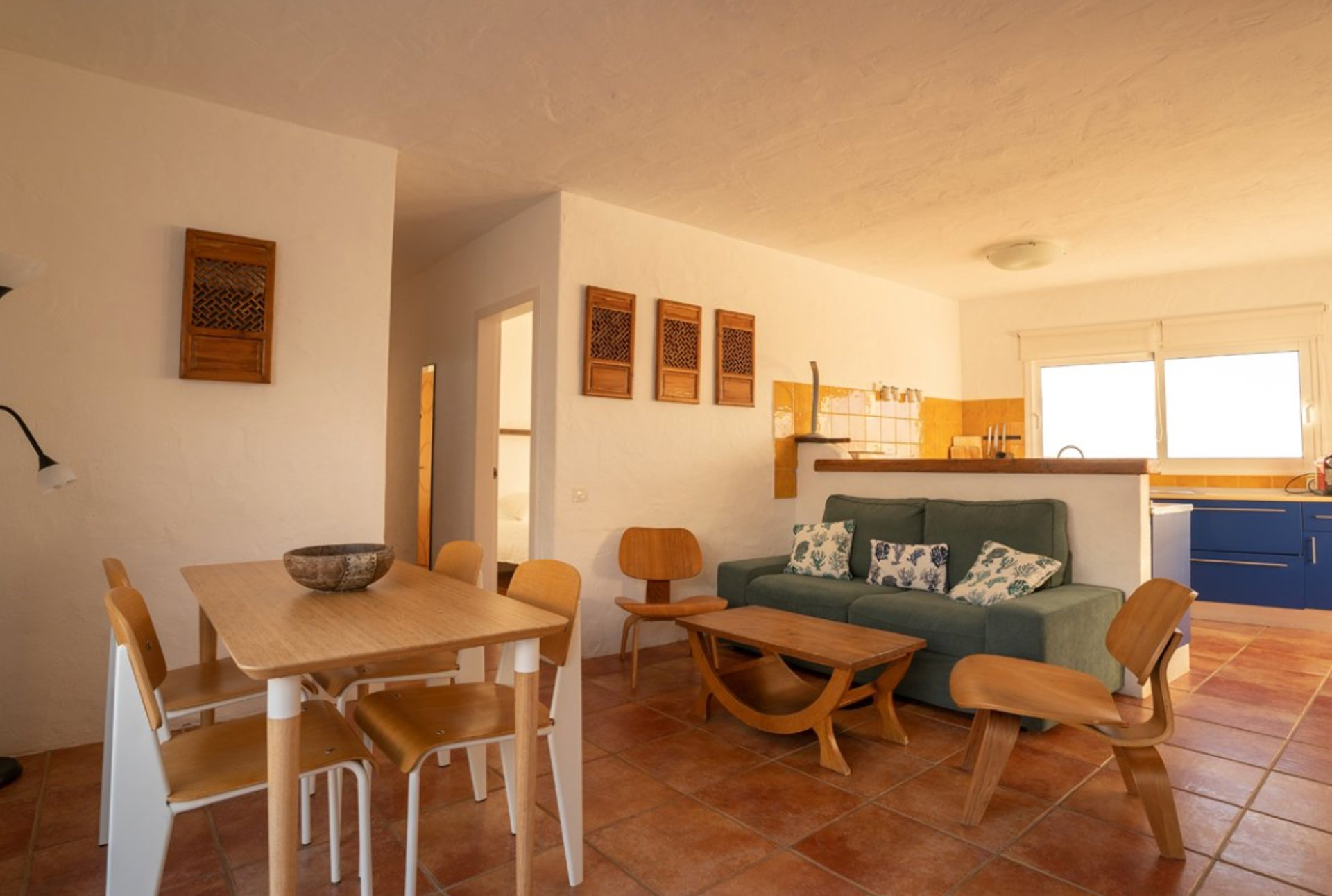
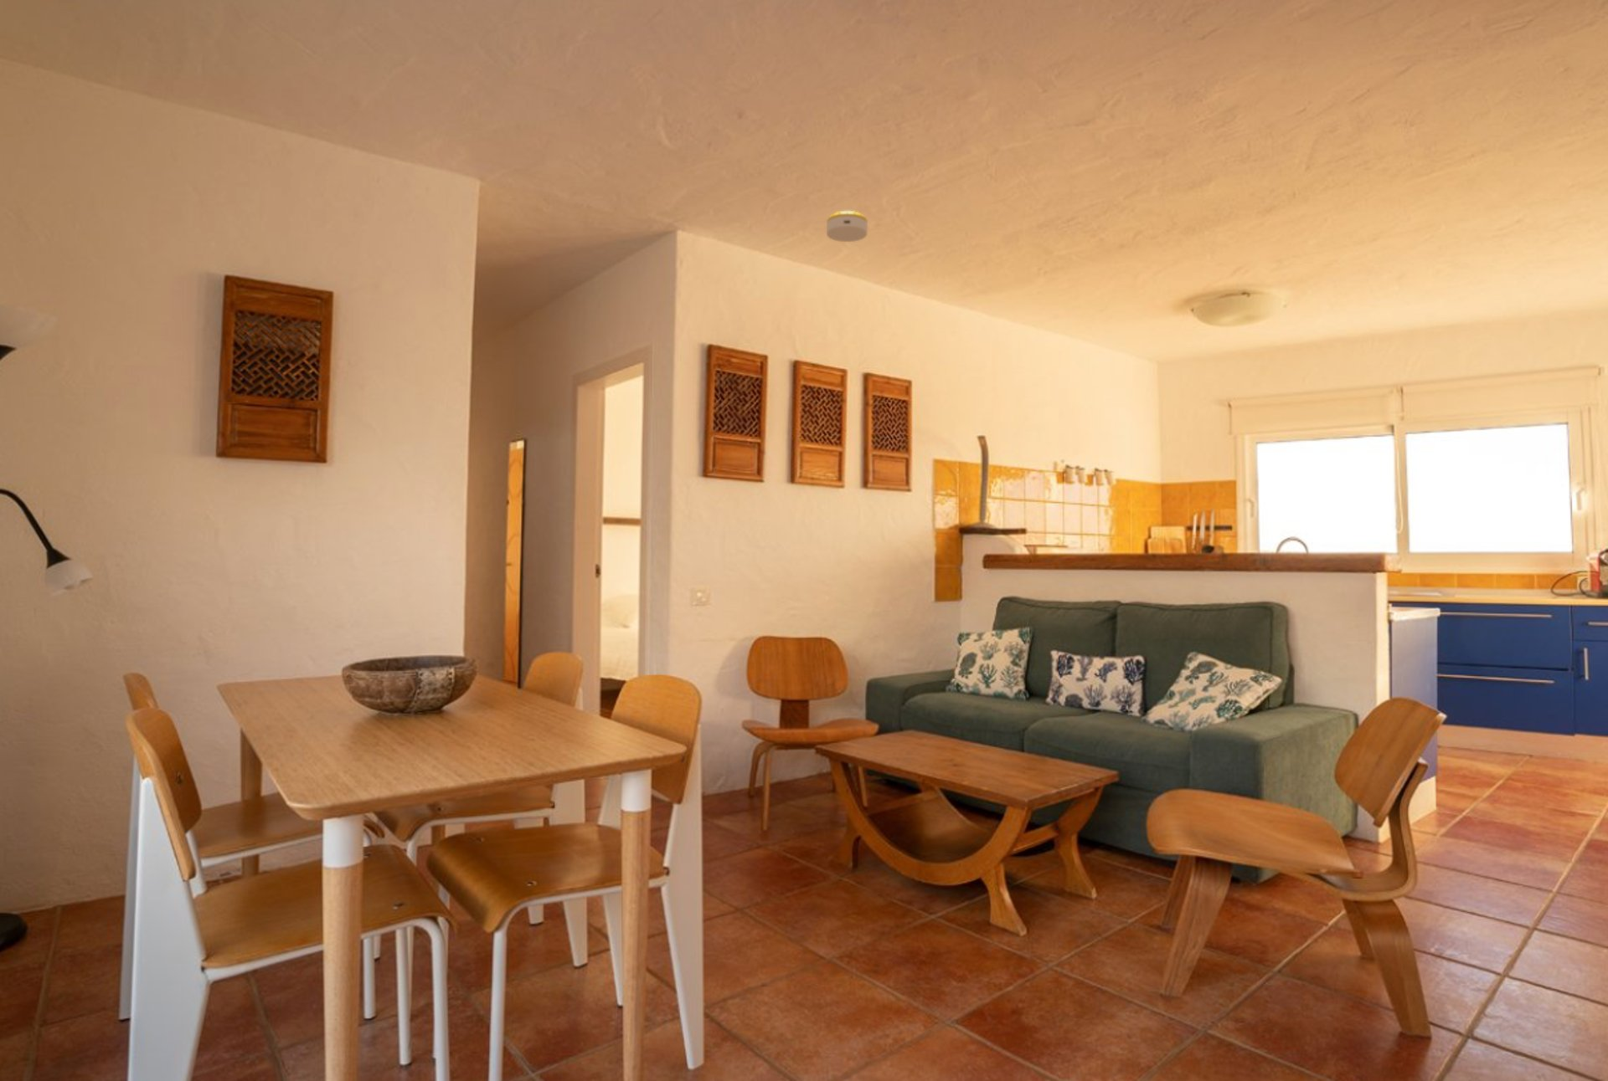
+ smoke detector [826,210,868,243]
